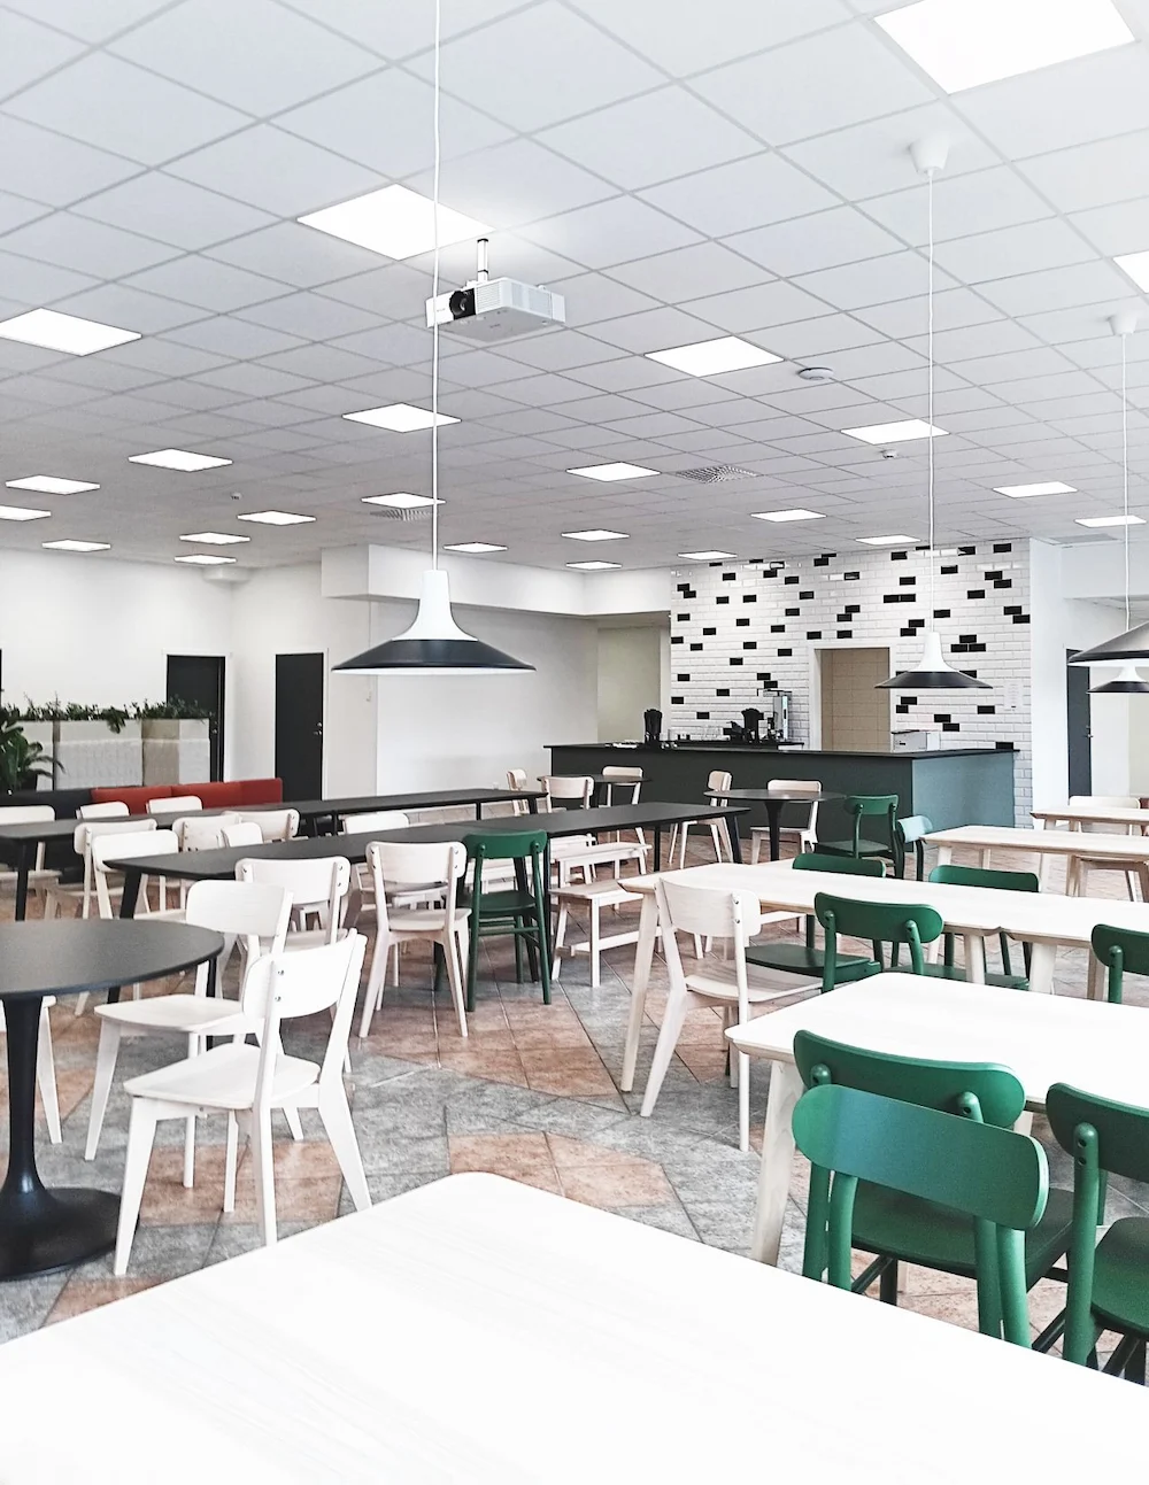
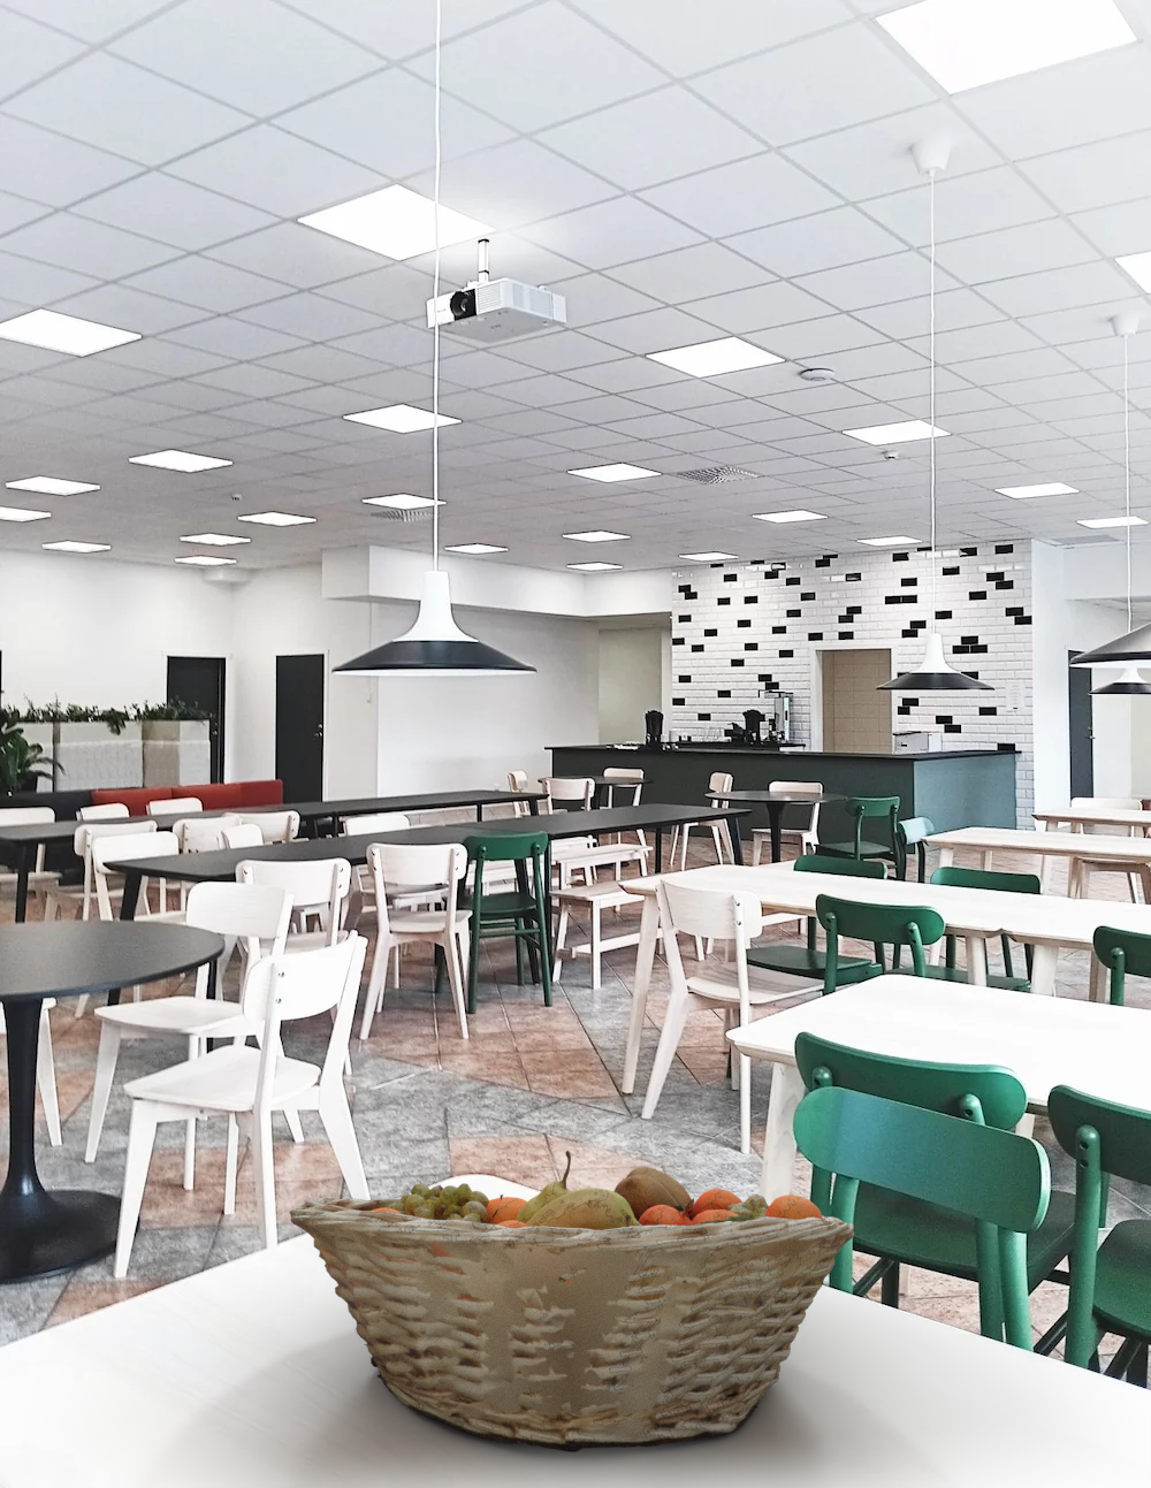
+ fruit basket [289,1150,856,1453]
